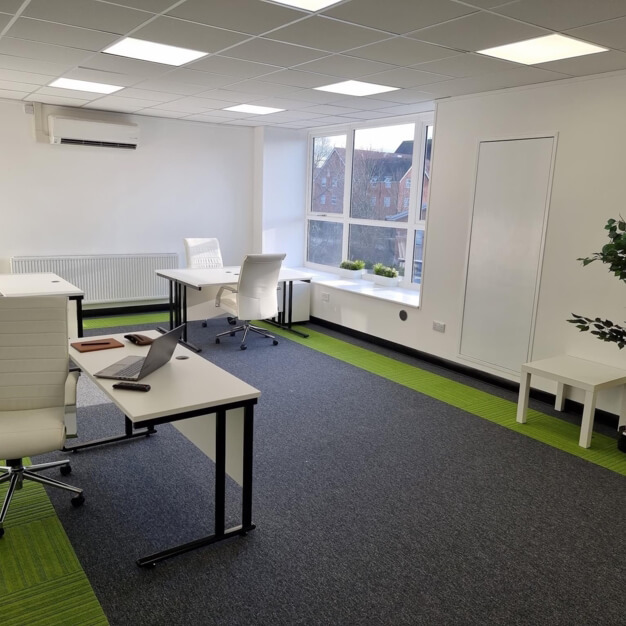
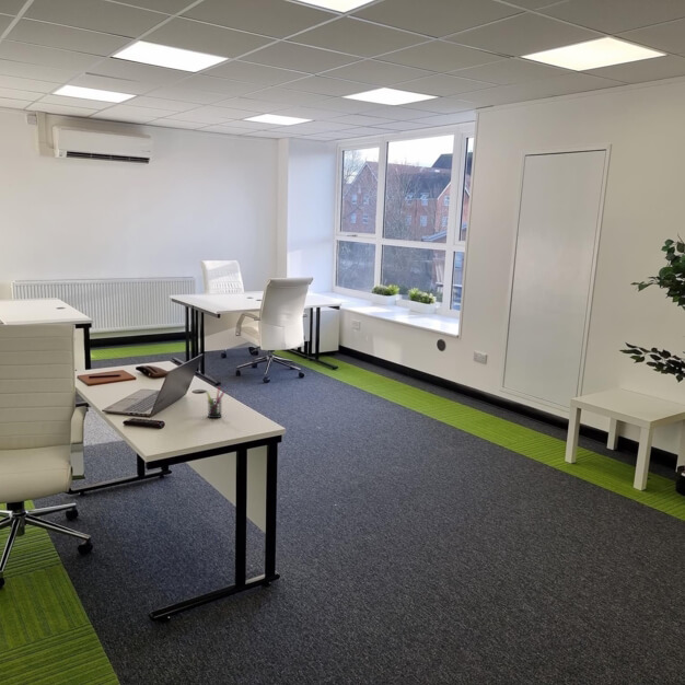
+ pen holder [205,386,227,419]
